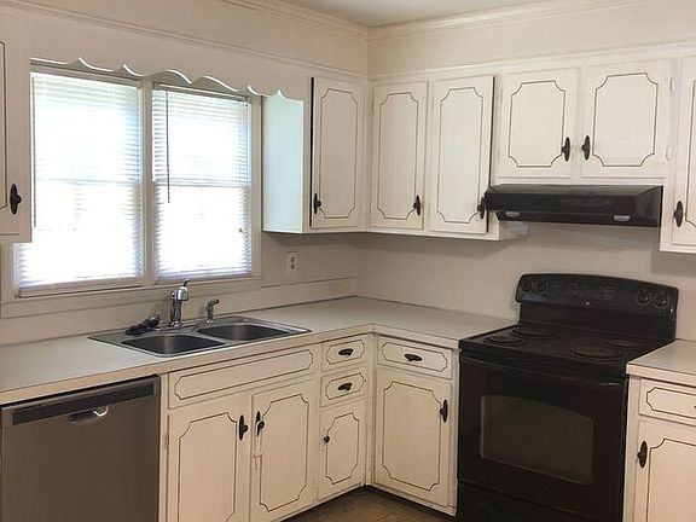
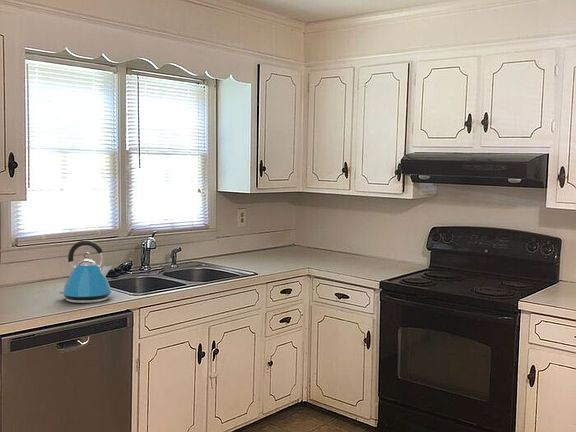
+ kettle [58,239,113,304]
